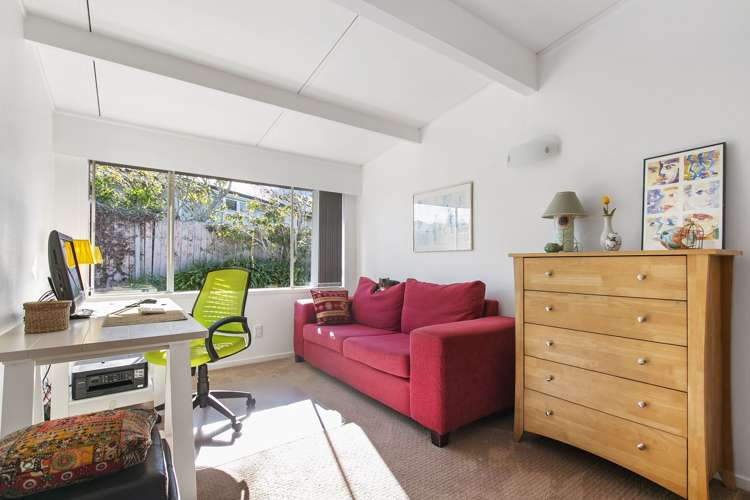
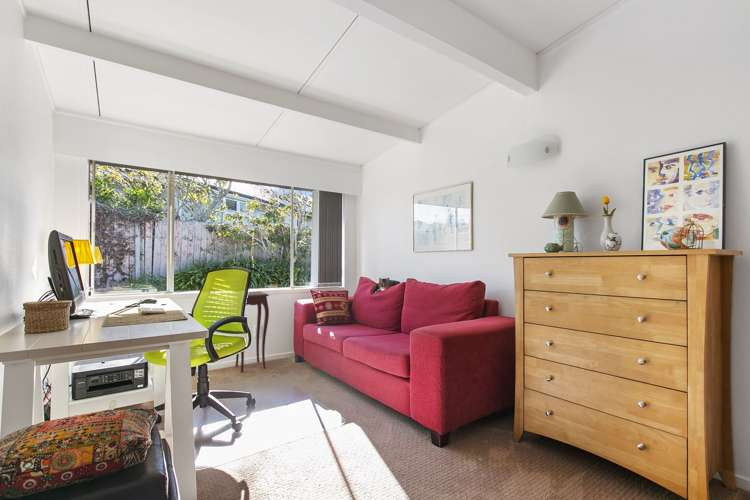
+ side table [235,290,270,373]
